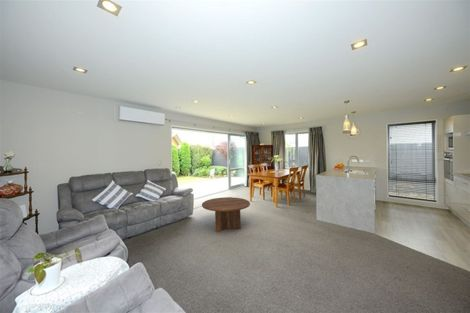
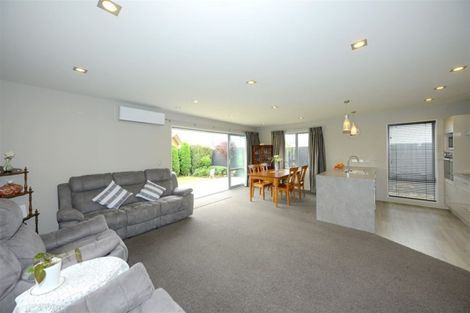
- coffee table [201,196,251,233]
